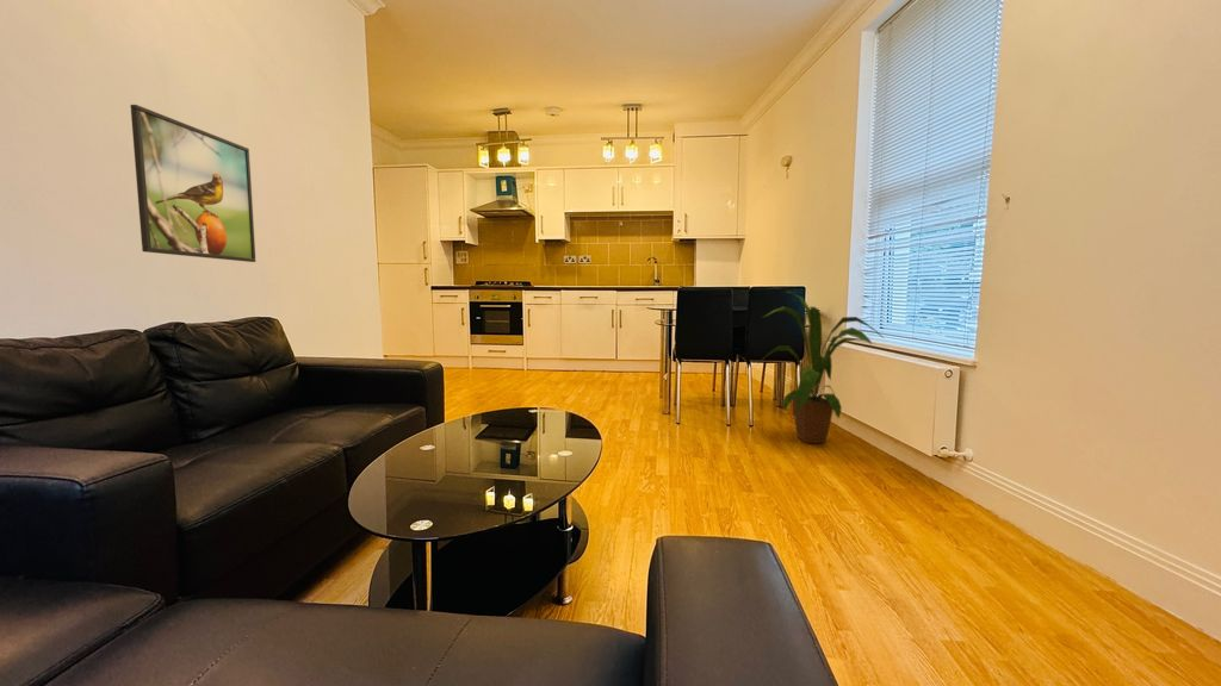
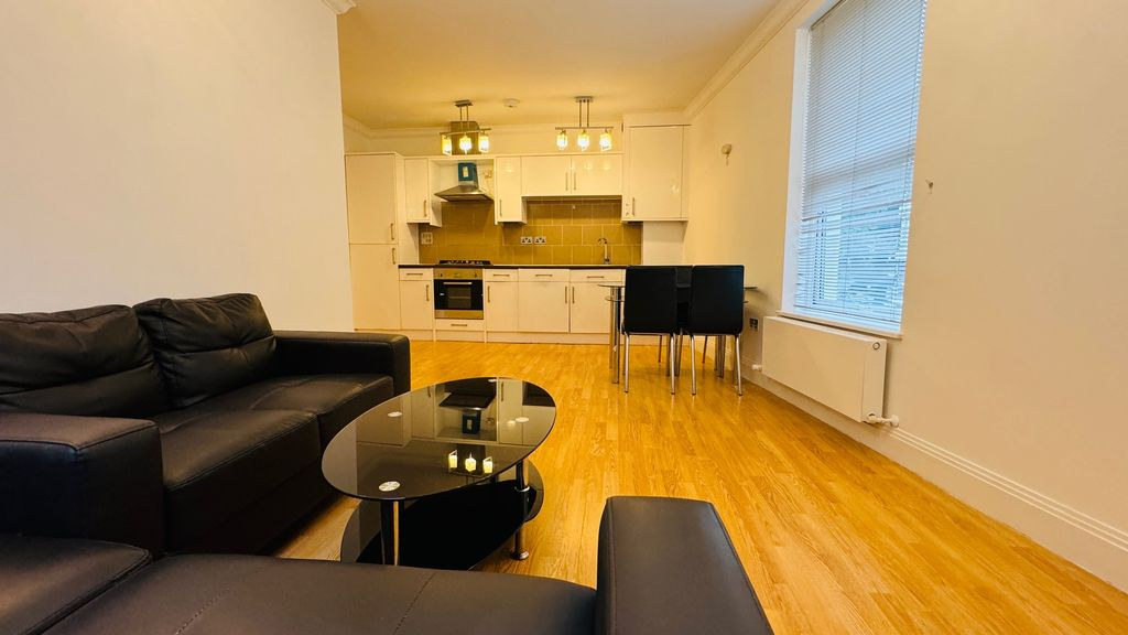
- house plant [756,291,885,444]
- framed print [129,104,256,263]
